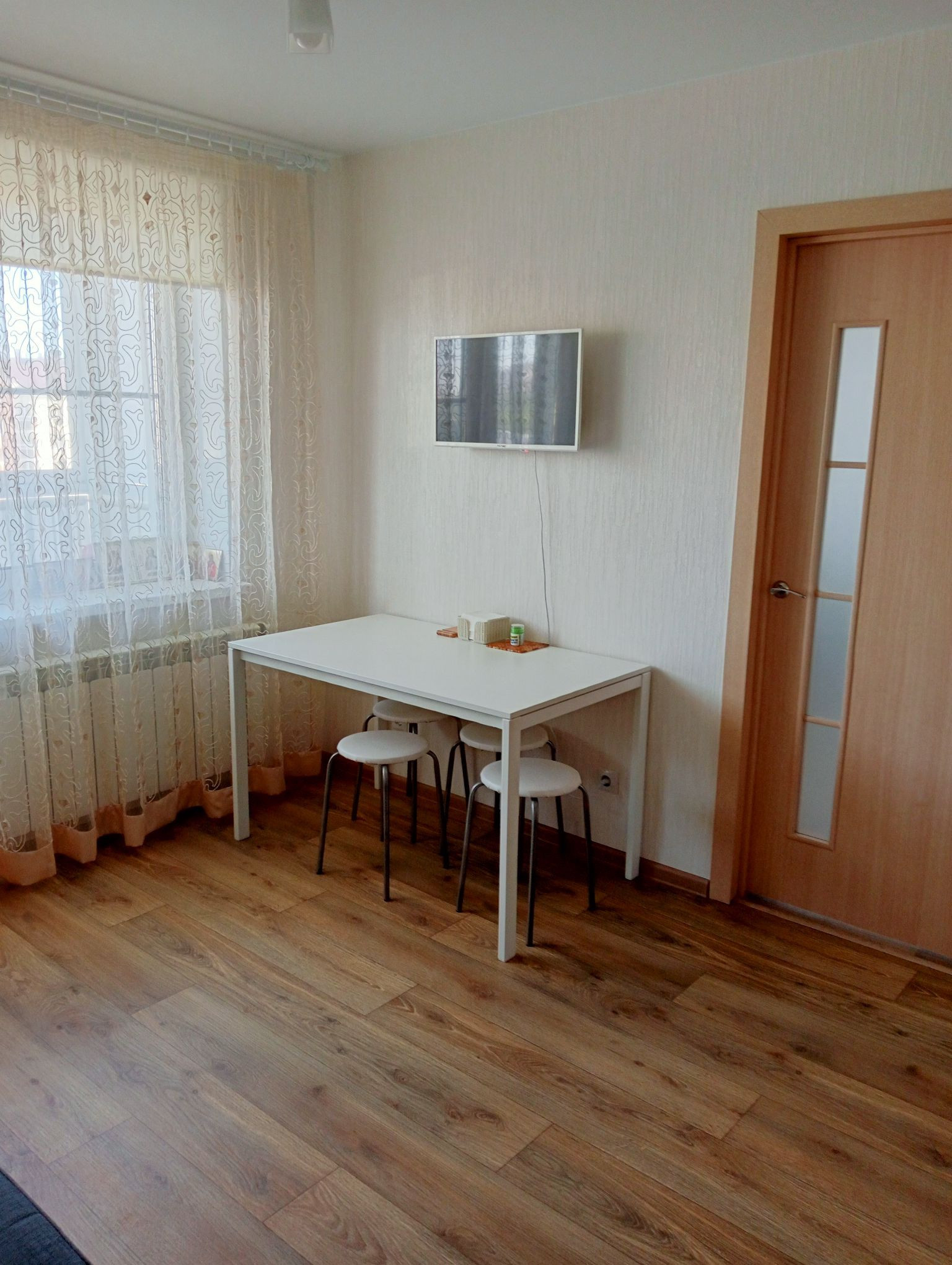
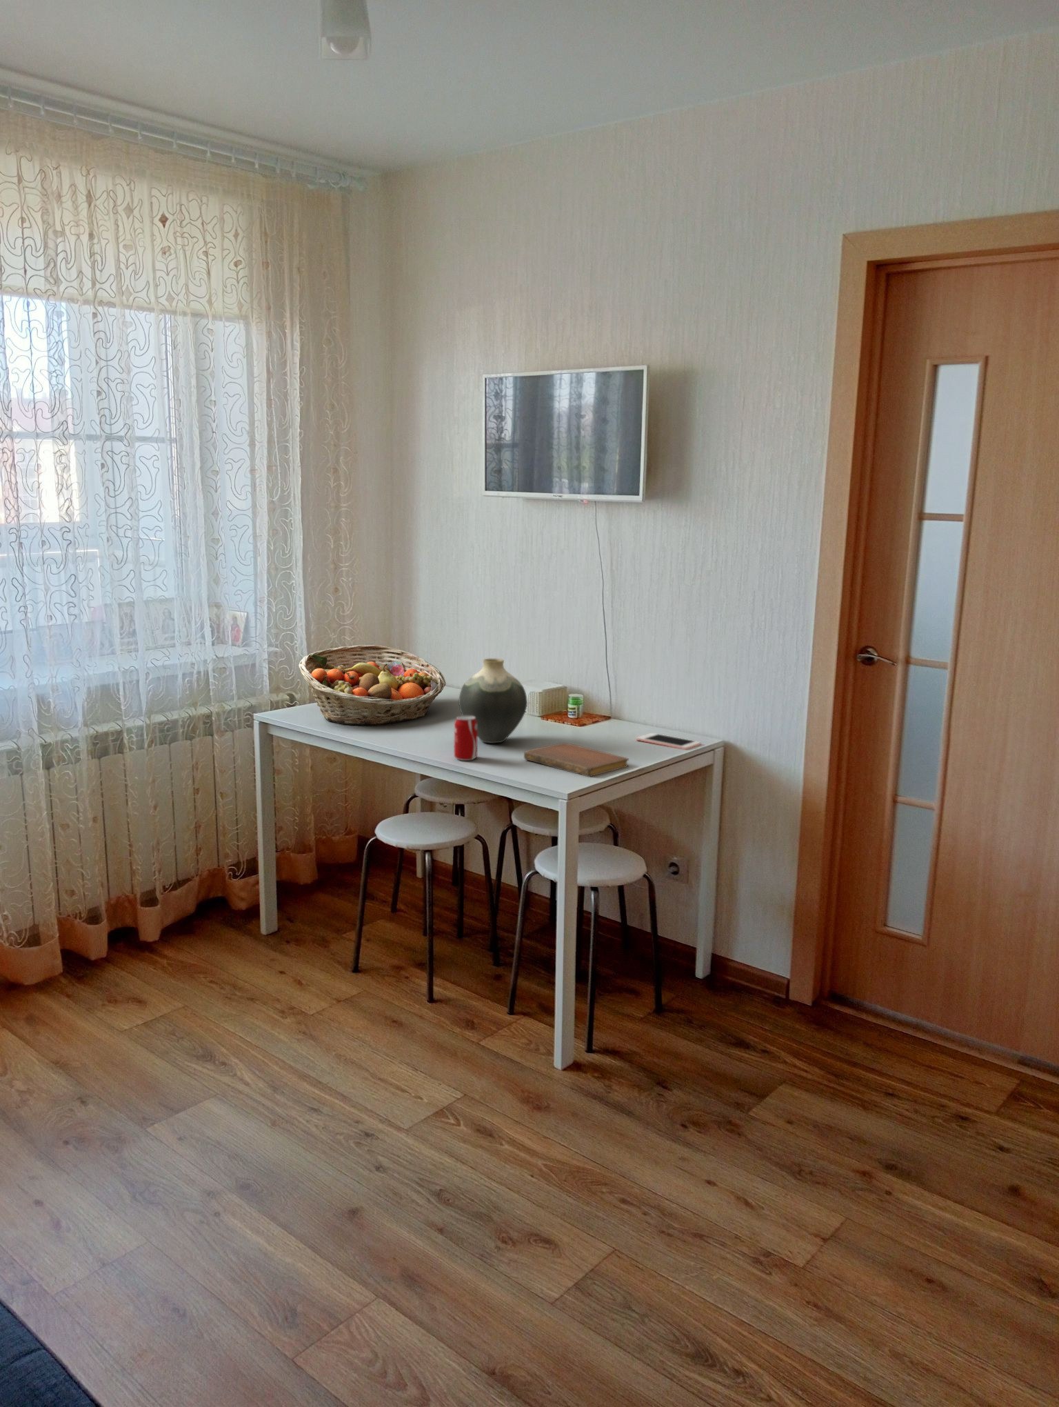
+ cell phone [635,733,702,751]
+ notebook [523,742,630,777]
+ beverage can [454,715,478,762]
+ vase [458,658,528,744]
+ fruit basket [298,644,447,726]
